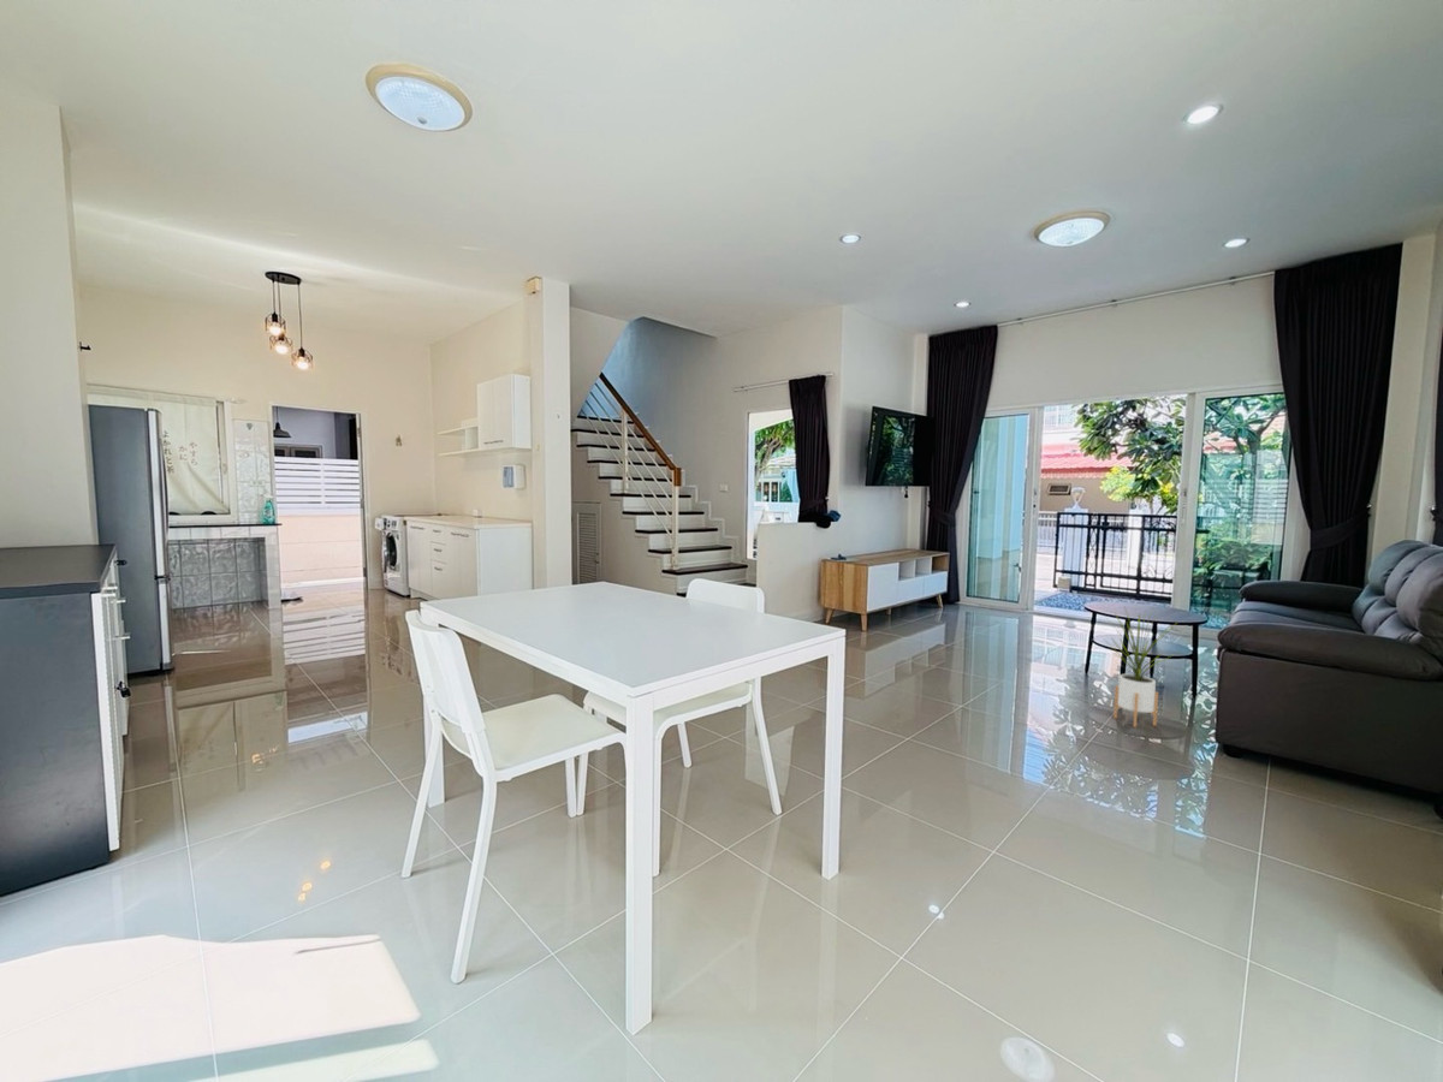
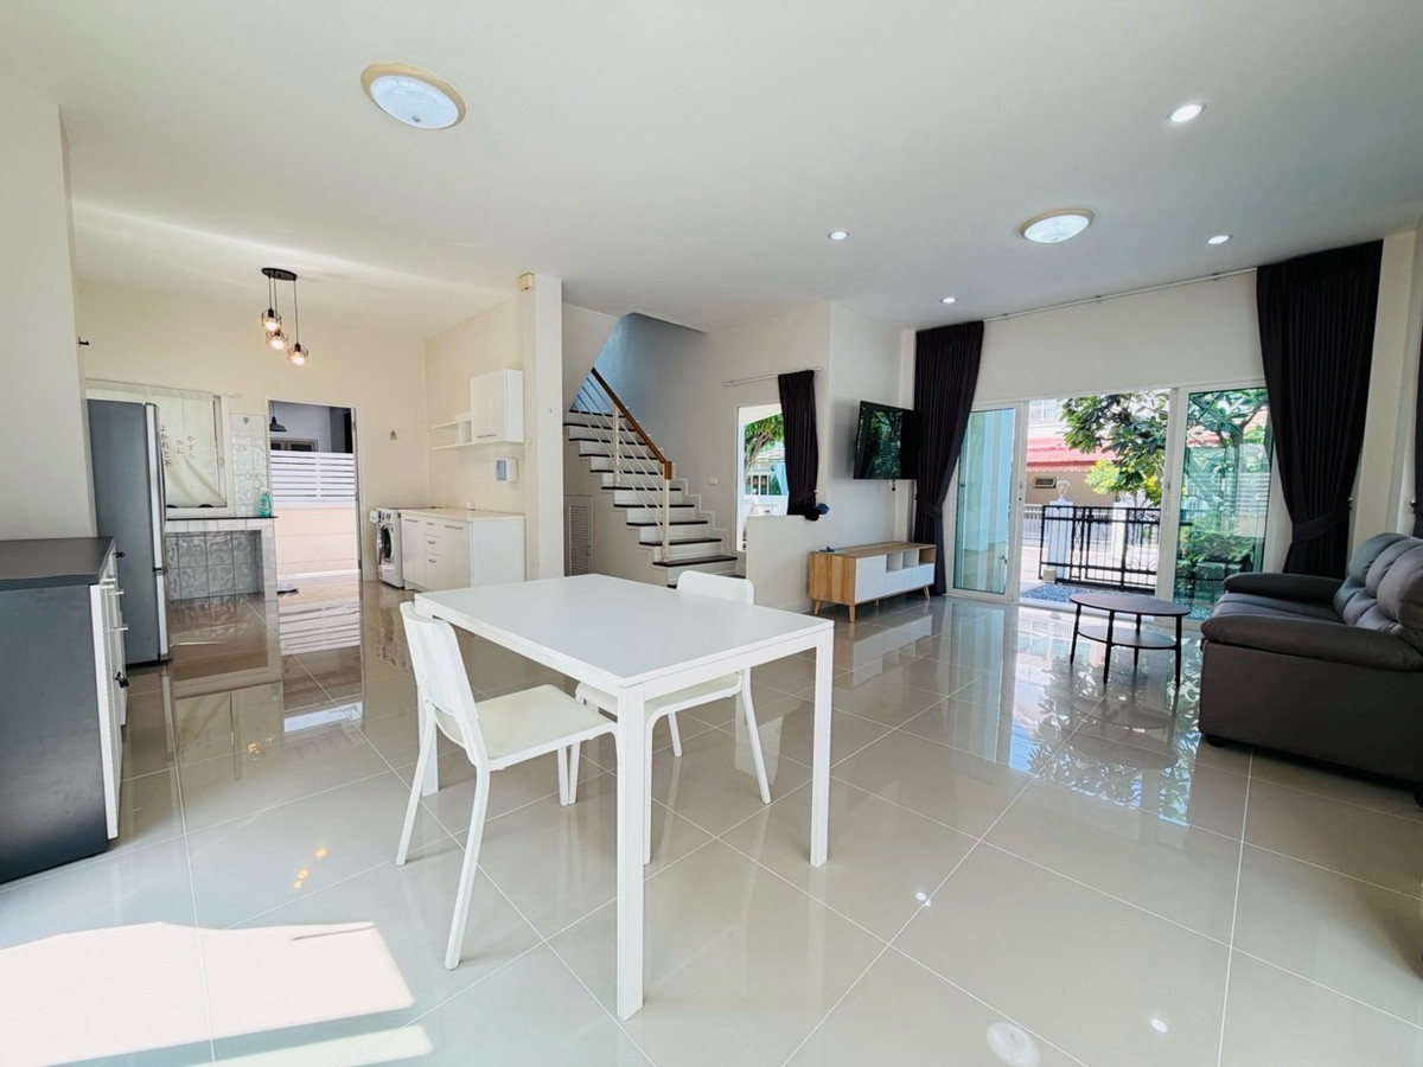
- house plant [1103,607,1182,729]
